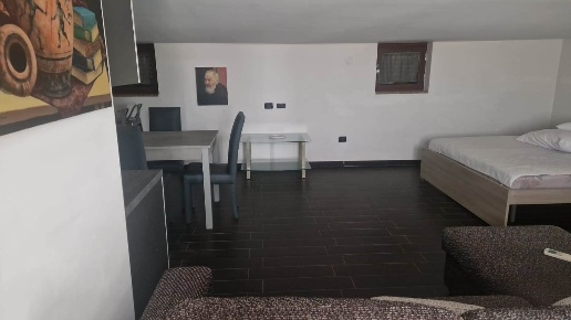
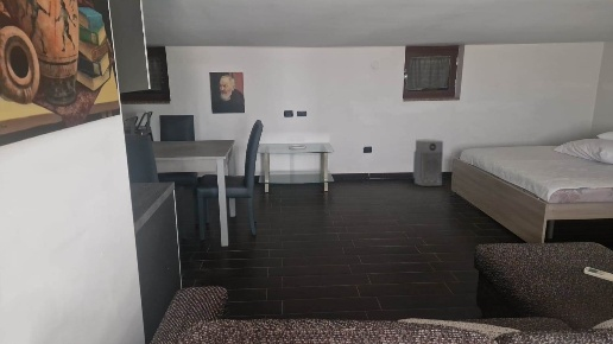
+ air purifier [412,138,444,187]
